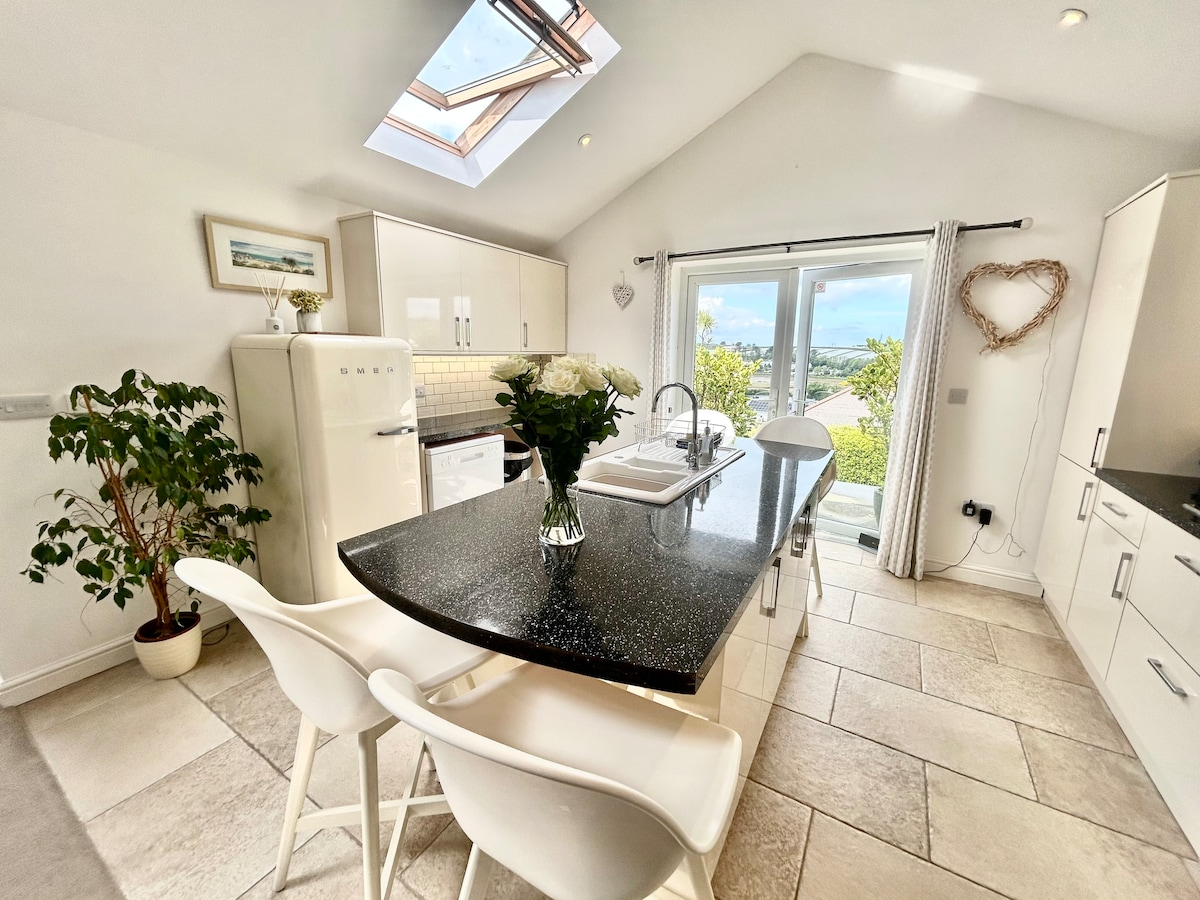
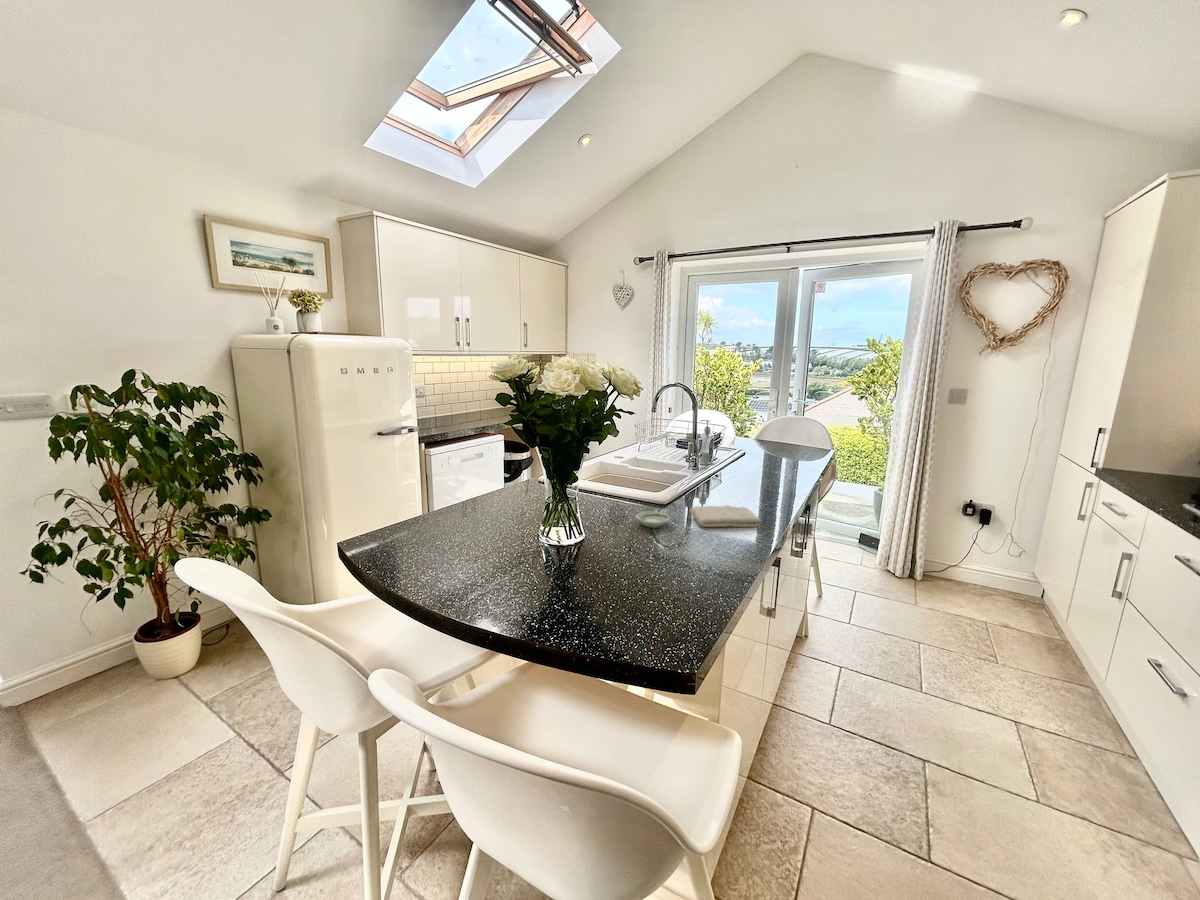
+ saucer [635,511,671,529]
+ washcloth [689,504,762,528]
